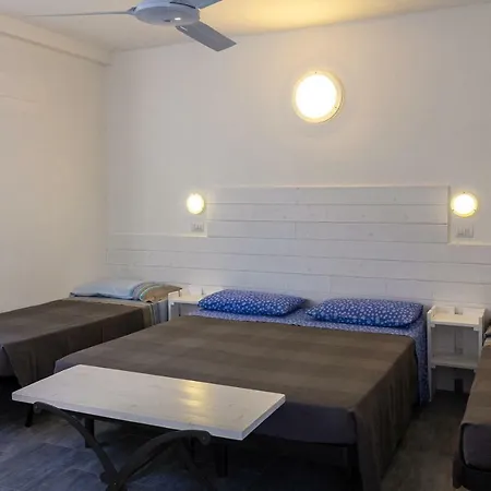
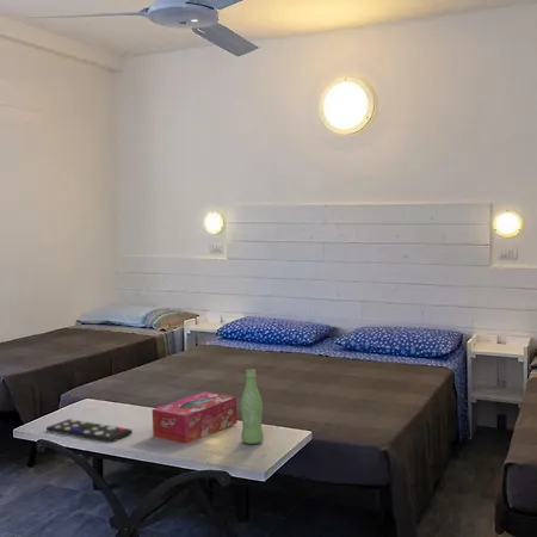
+ remote control [45,418,134,444]
+ bottle [240,368,265,445]
+ tissue box [152,390,237,445]
